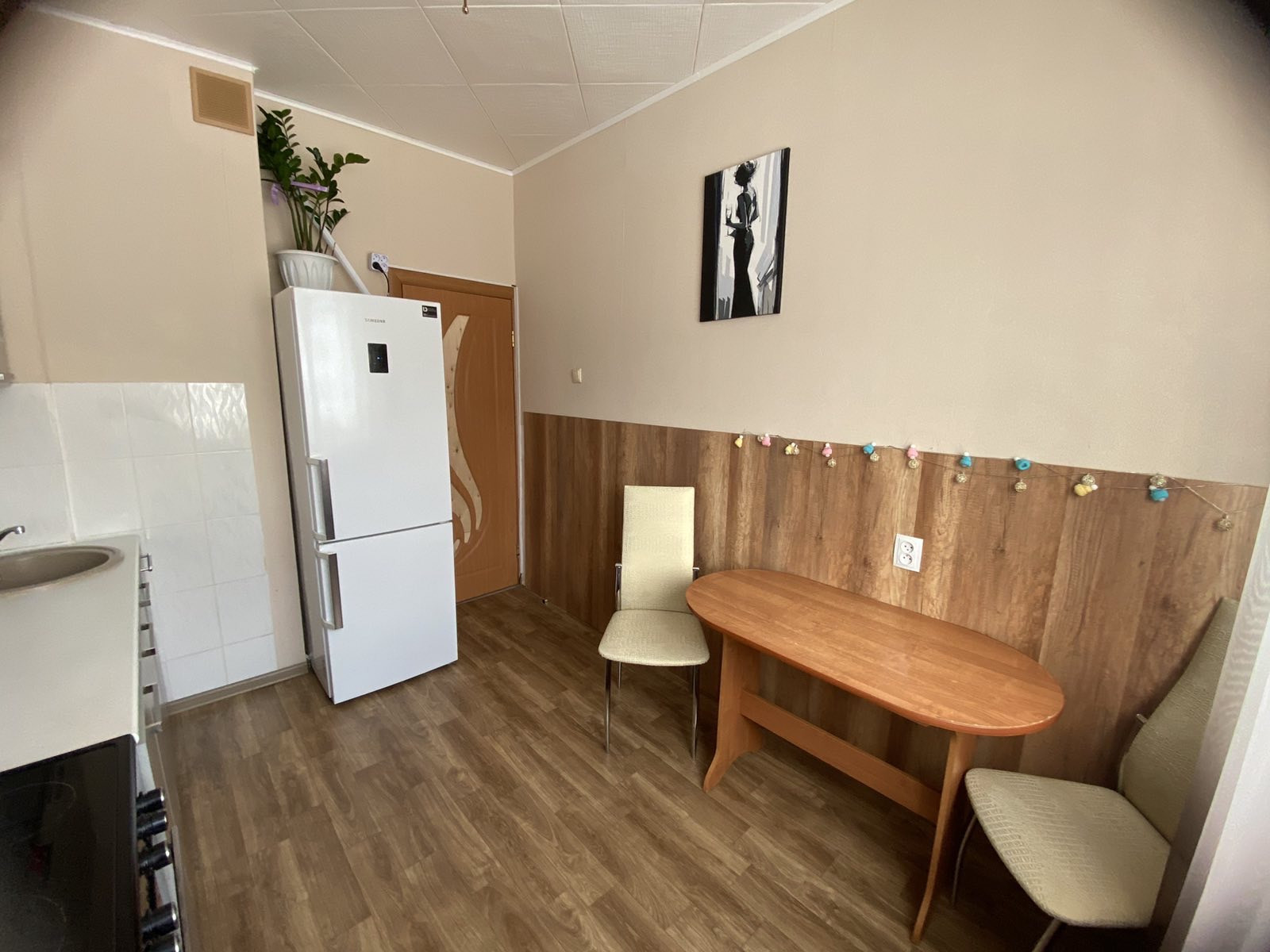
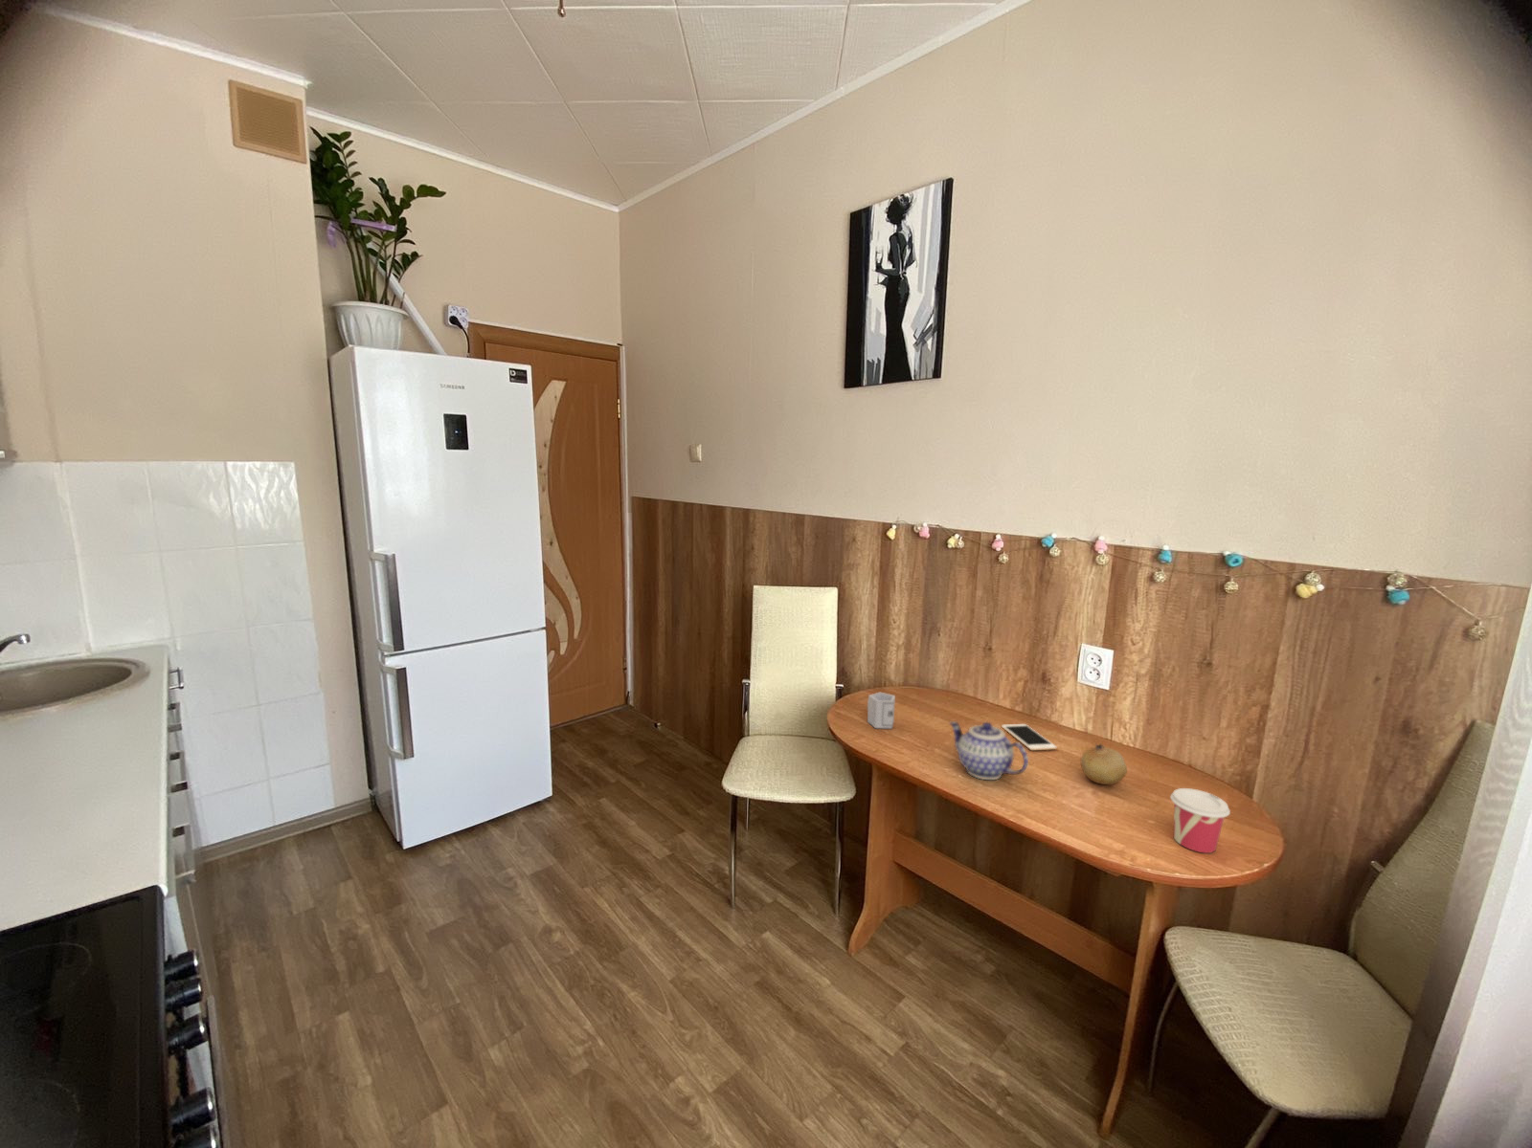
+ cup [1169,787,1232,854]
+ fruit [1080,743,1128,785]
+ teapot [948,720,1029,780]
+ cell phone [1000,724,1058,751]
+ cup [866,692,896,730]
